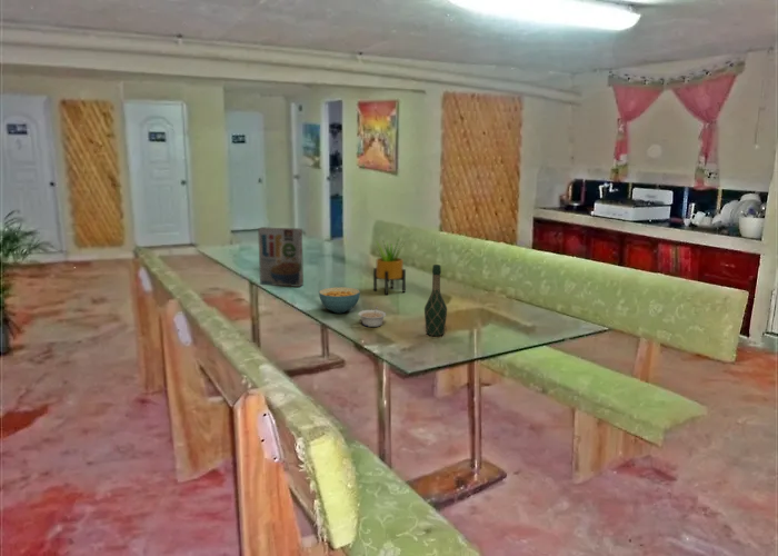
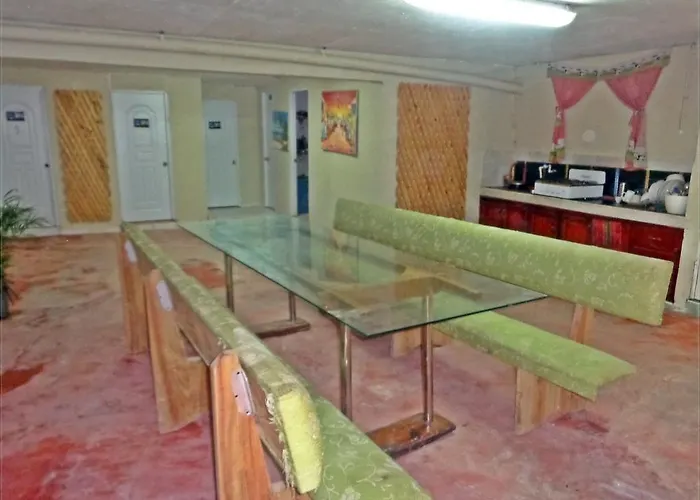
- cereal box [257,226,305,288]
- legume [357,306,387,328]
- potted plant [372,237,407,296]
- wine bottle [423,264,448,337]
- cereal bowl [318,286,361,314]
